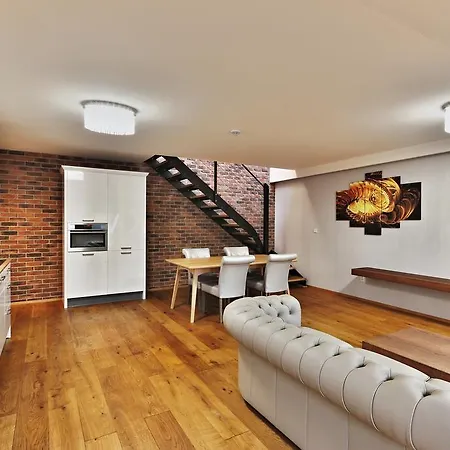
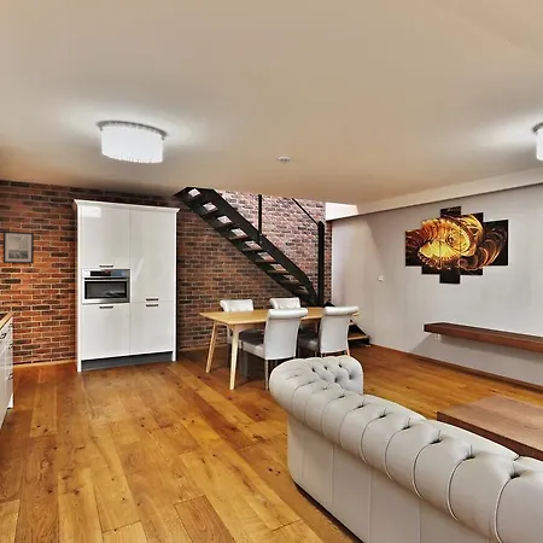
+ wall art [1,230,35,264]
